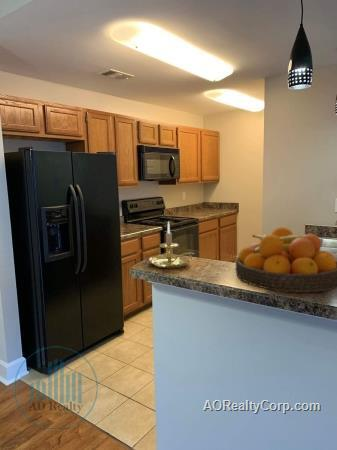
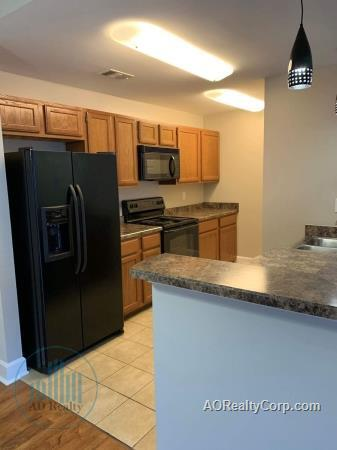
- fruit bowl [234,226,337,293]
- candle holder [148,220,196,269]
